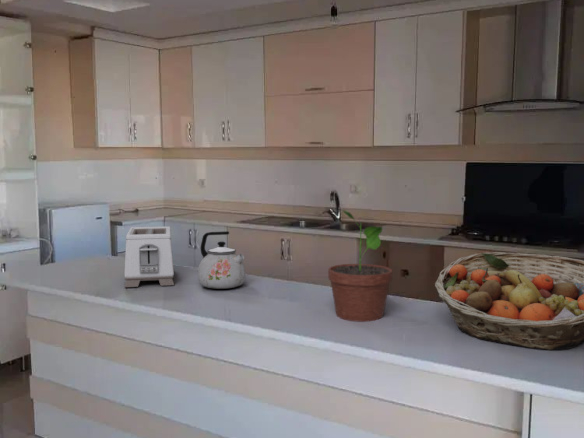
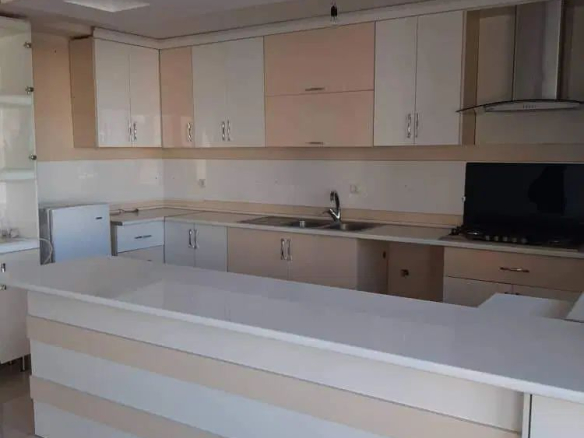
- fruit basket [434,251,584,351]
- toaster [123,225,175,288]
- potted plant [327,210,393,323]
- kettle [197,230,247,290]
